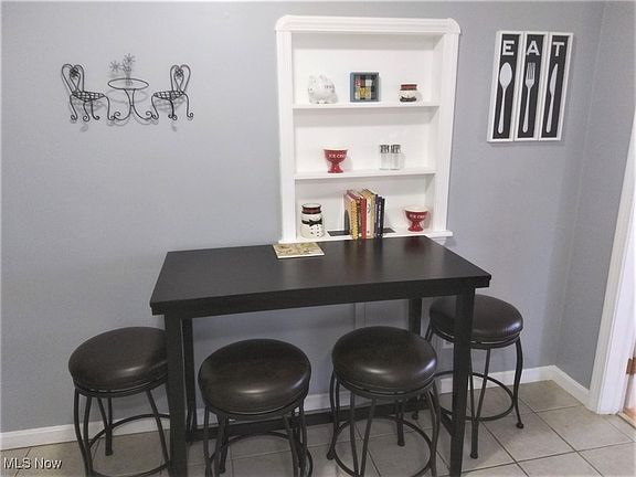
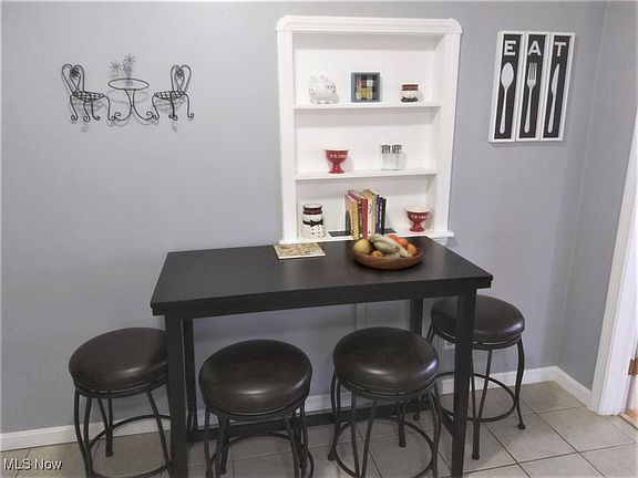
+ fruit bowl [351,232,424,270]
